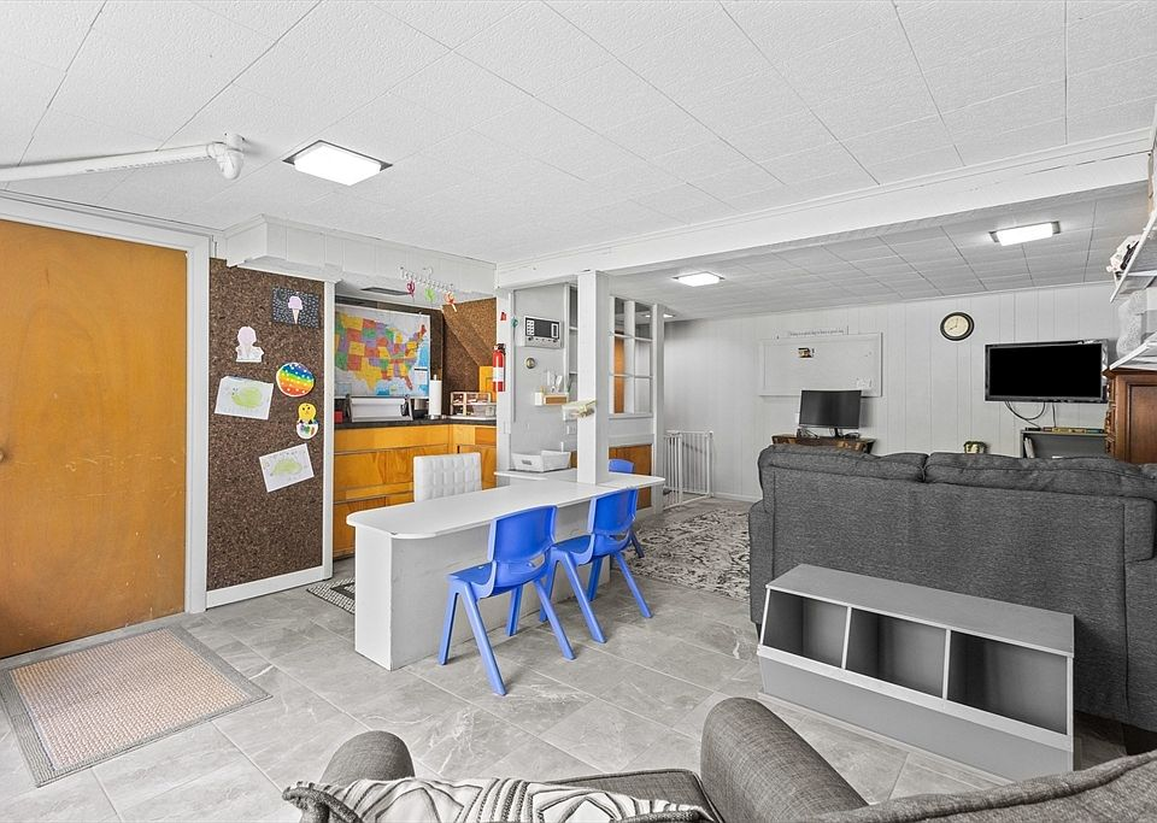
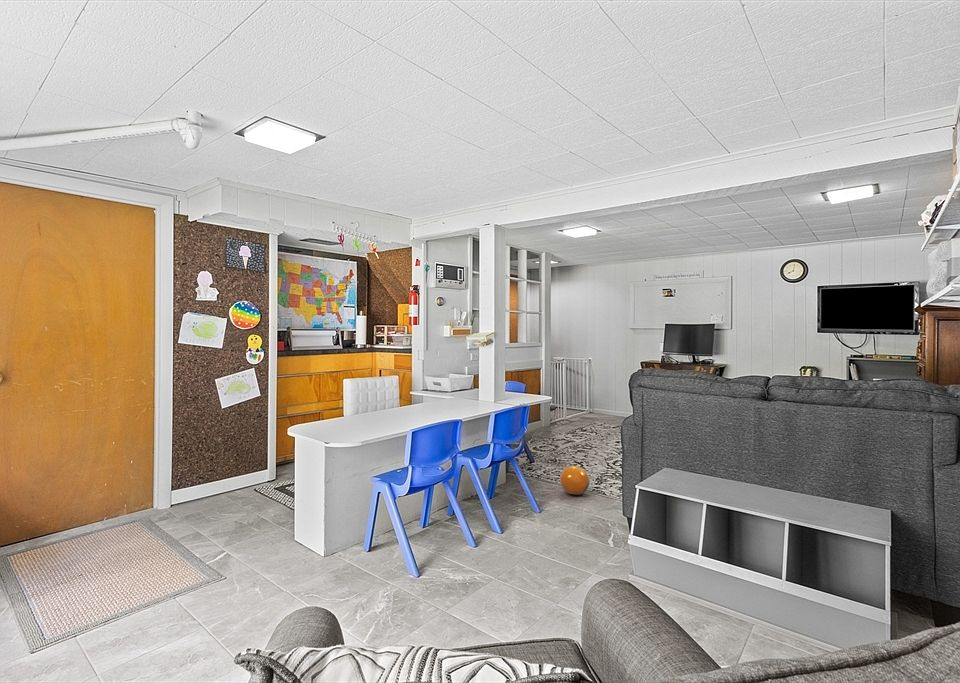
+ ball [558,465,591,496]
